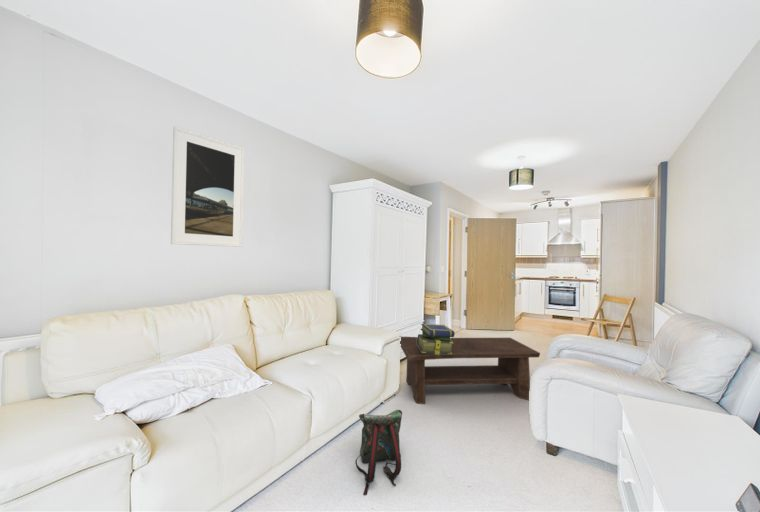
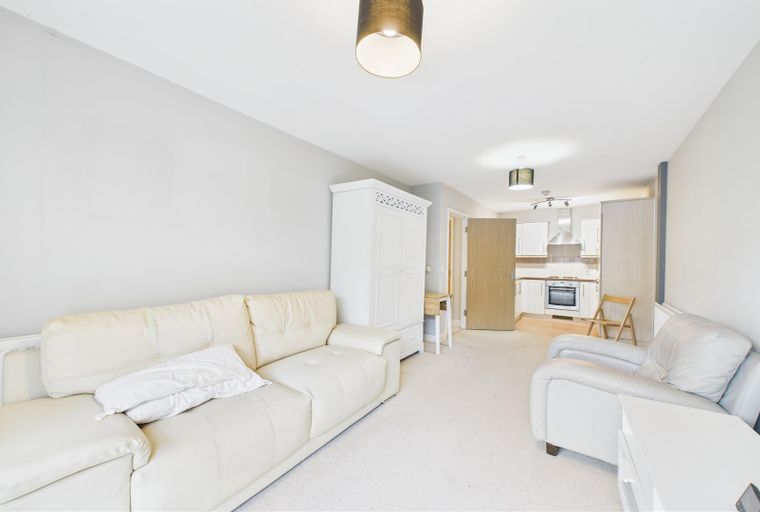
- backpack [354,409,403,496]
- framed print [170,125,246,248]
- stack of books [417,323,456,355]
- coffee table [399,336,541,405]
